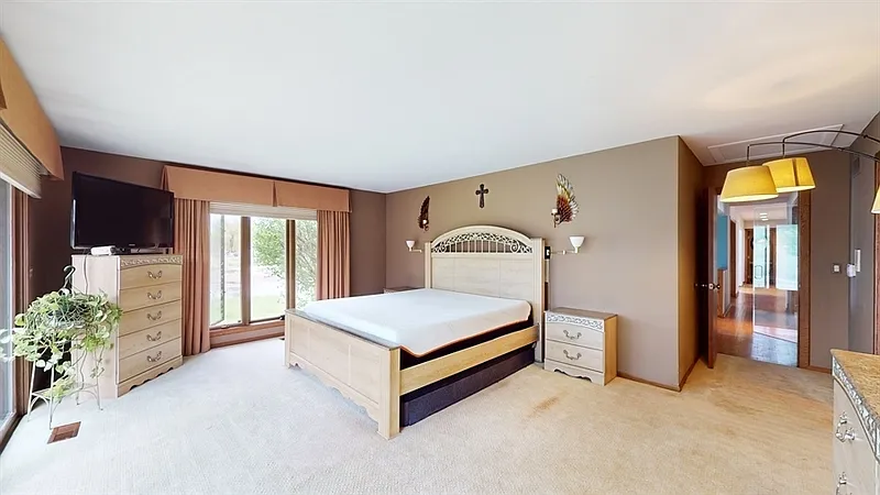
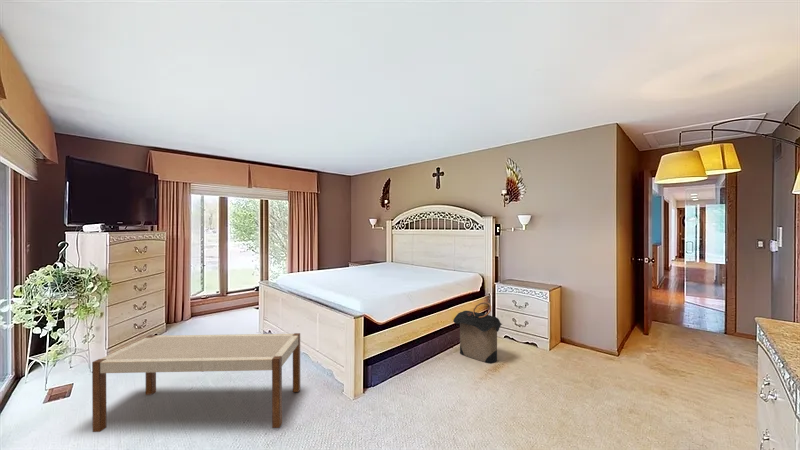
+ laundry hamper [452,301,503,364]
+ bench [91,332,301,433]
